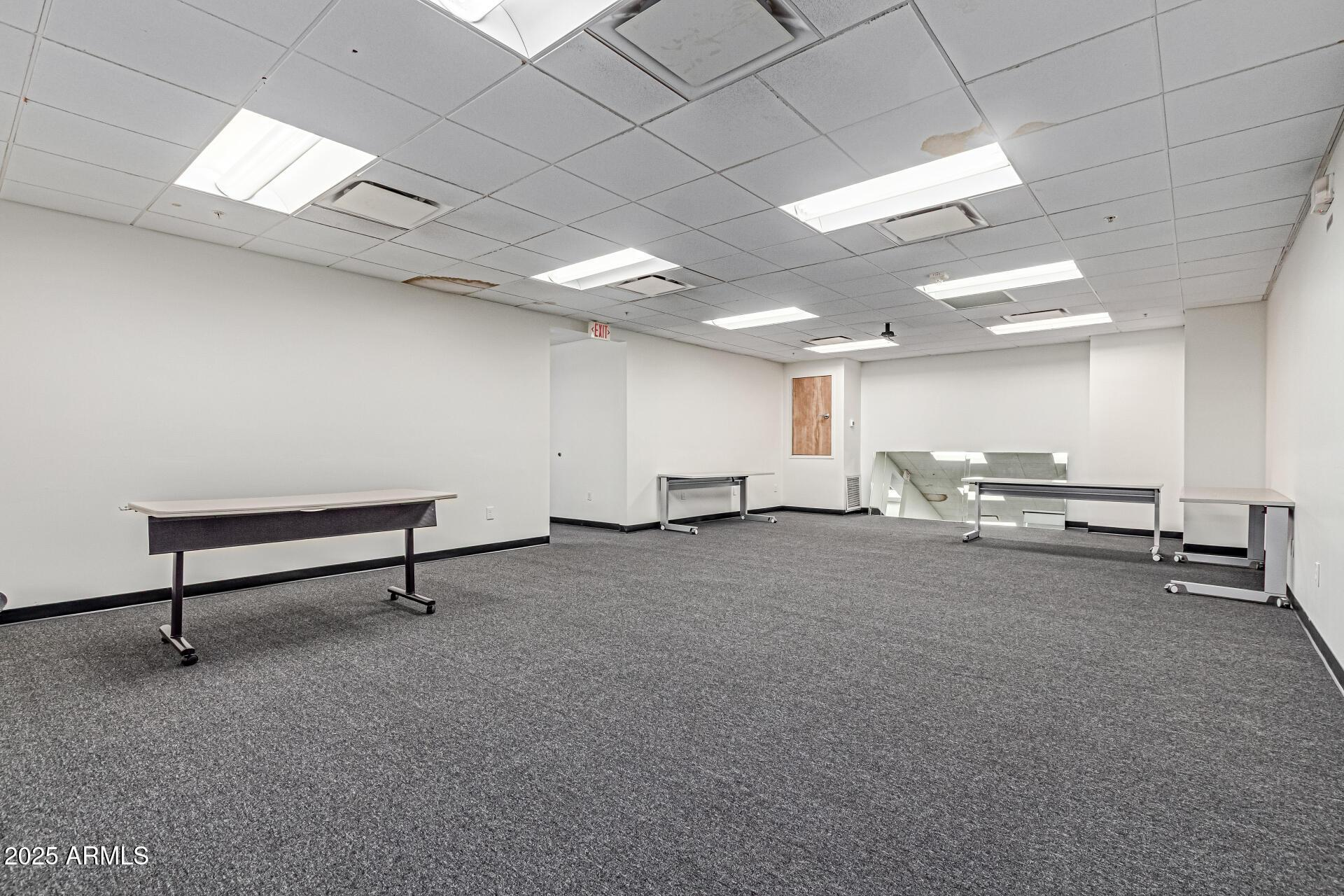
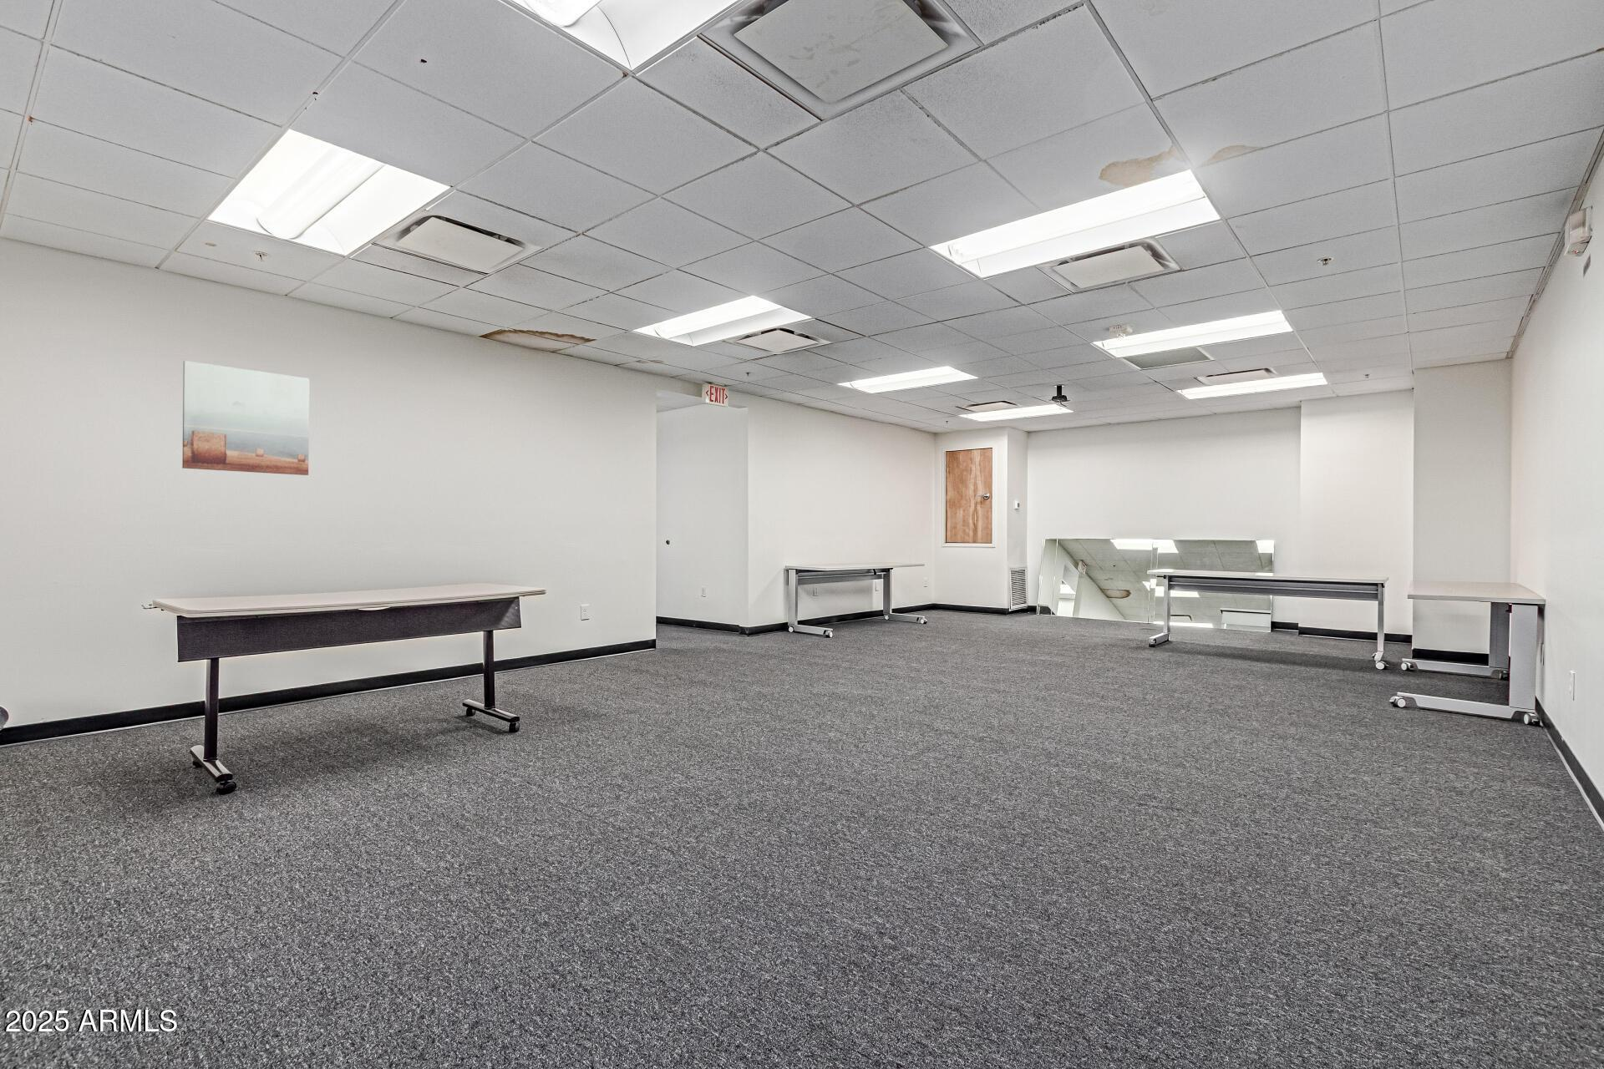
+ wall art [181,360,310,476]
